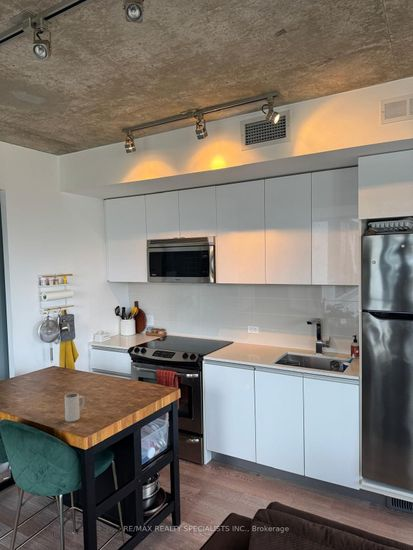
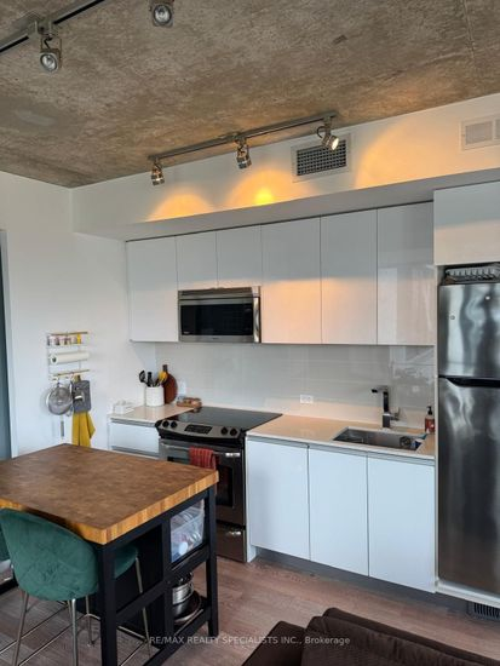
- mug [64,392,85,423]
